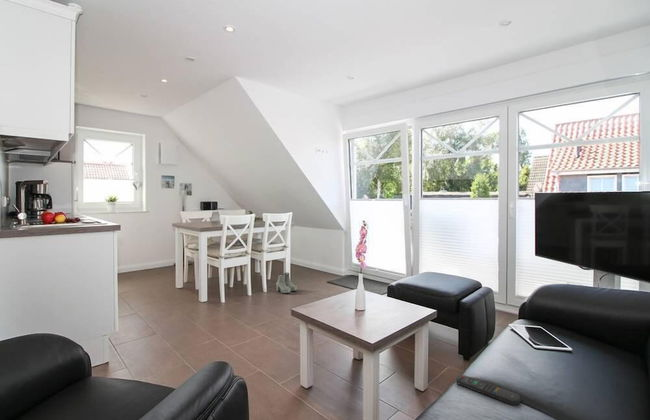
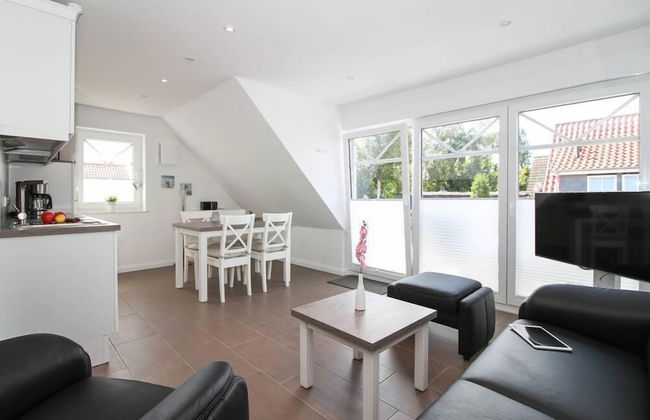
- remote control [455,374,521,406]
- boots [275,272,298,294]
